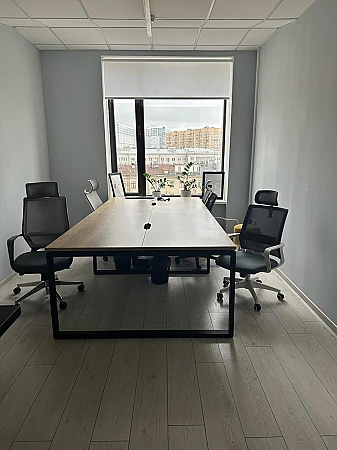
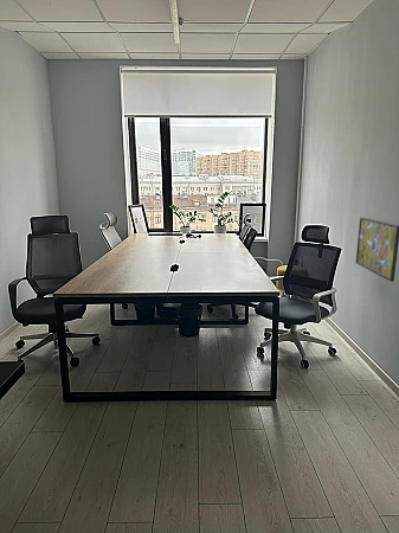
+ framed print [355,216,399,283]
